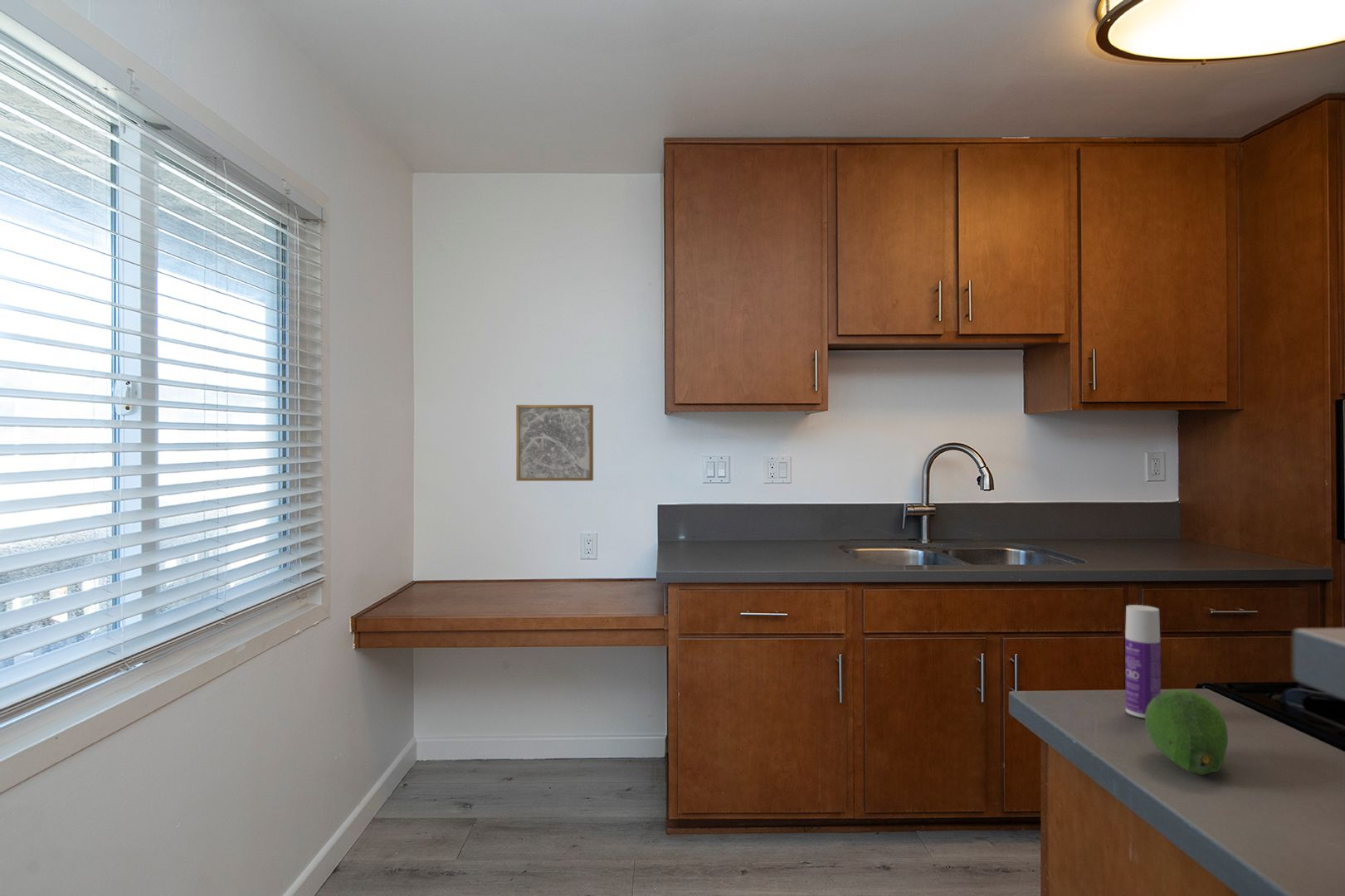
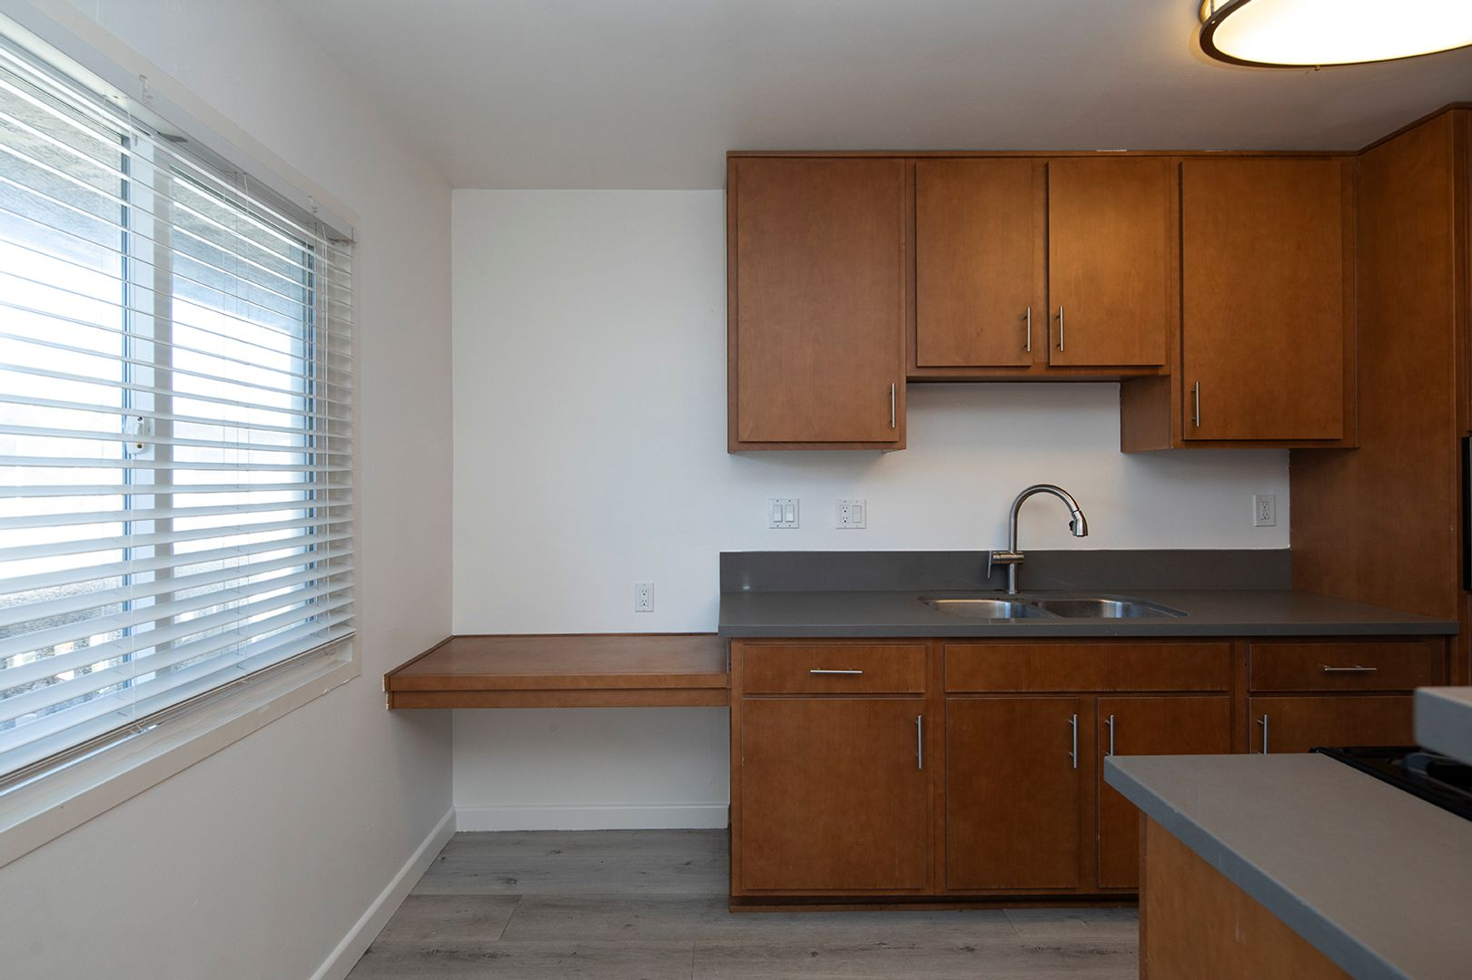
- bottle [1124,604,1162,719]
- wall art [515,404,594,482]
- fruit [1144,689,1229,776]
